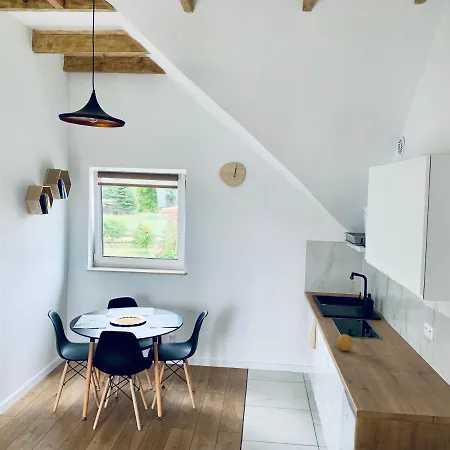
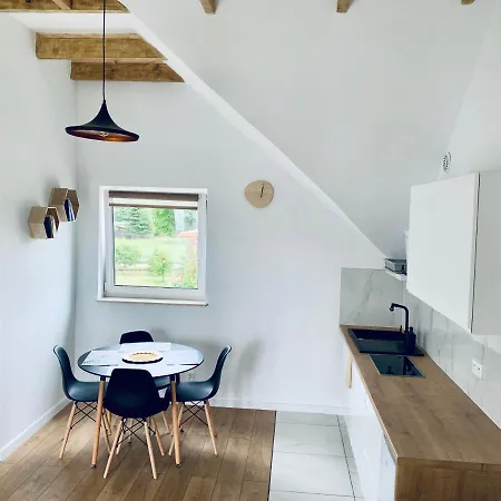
- fruit [336,333,354,352]
